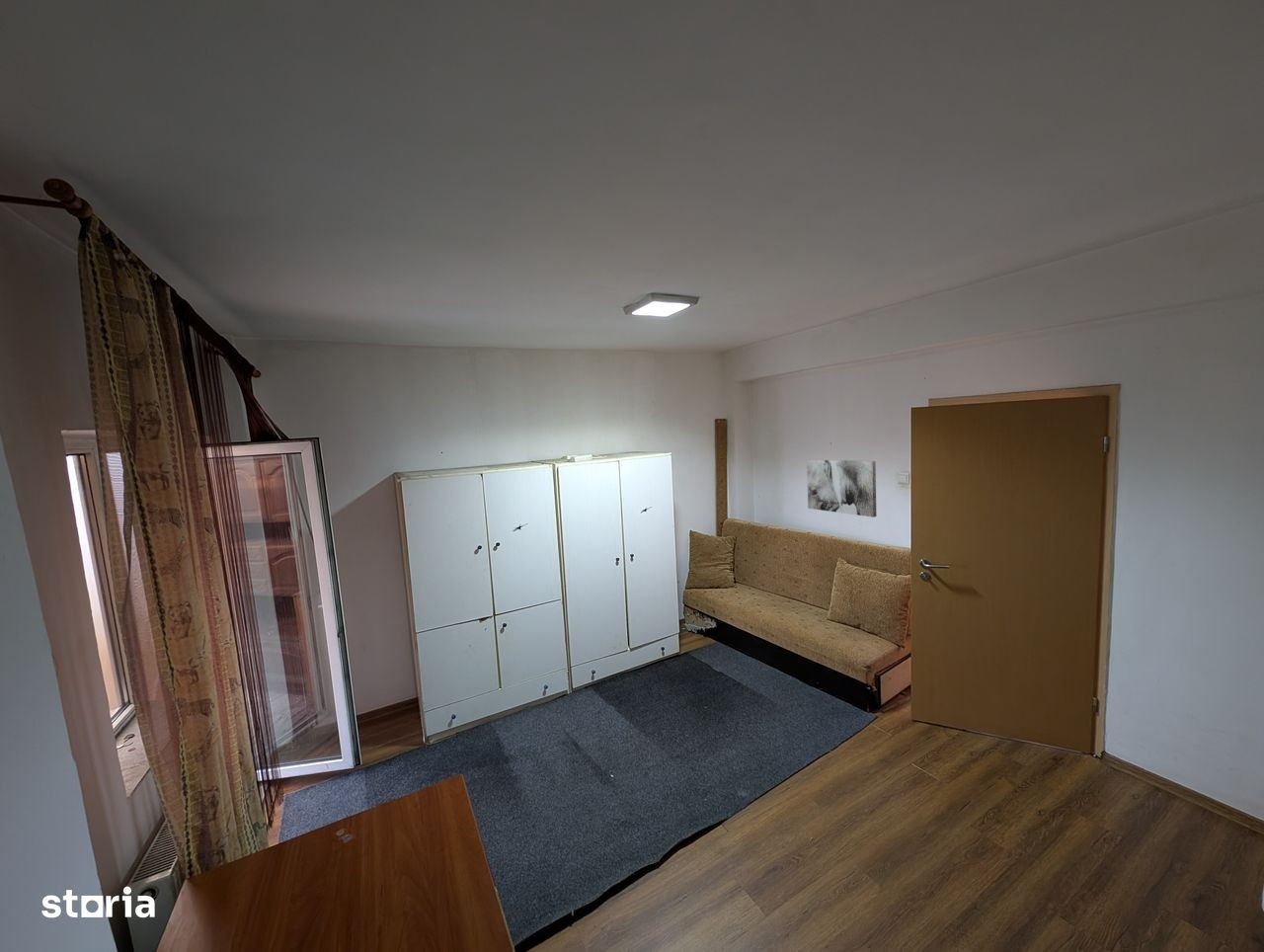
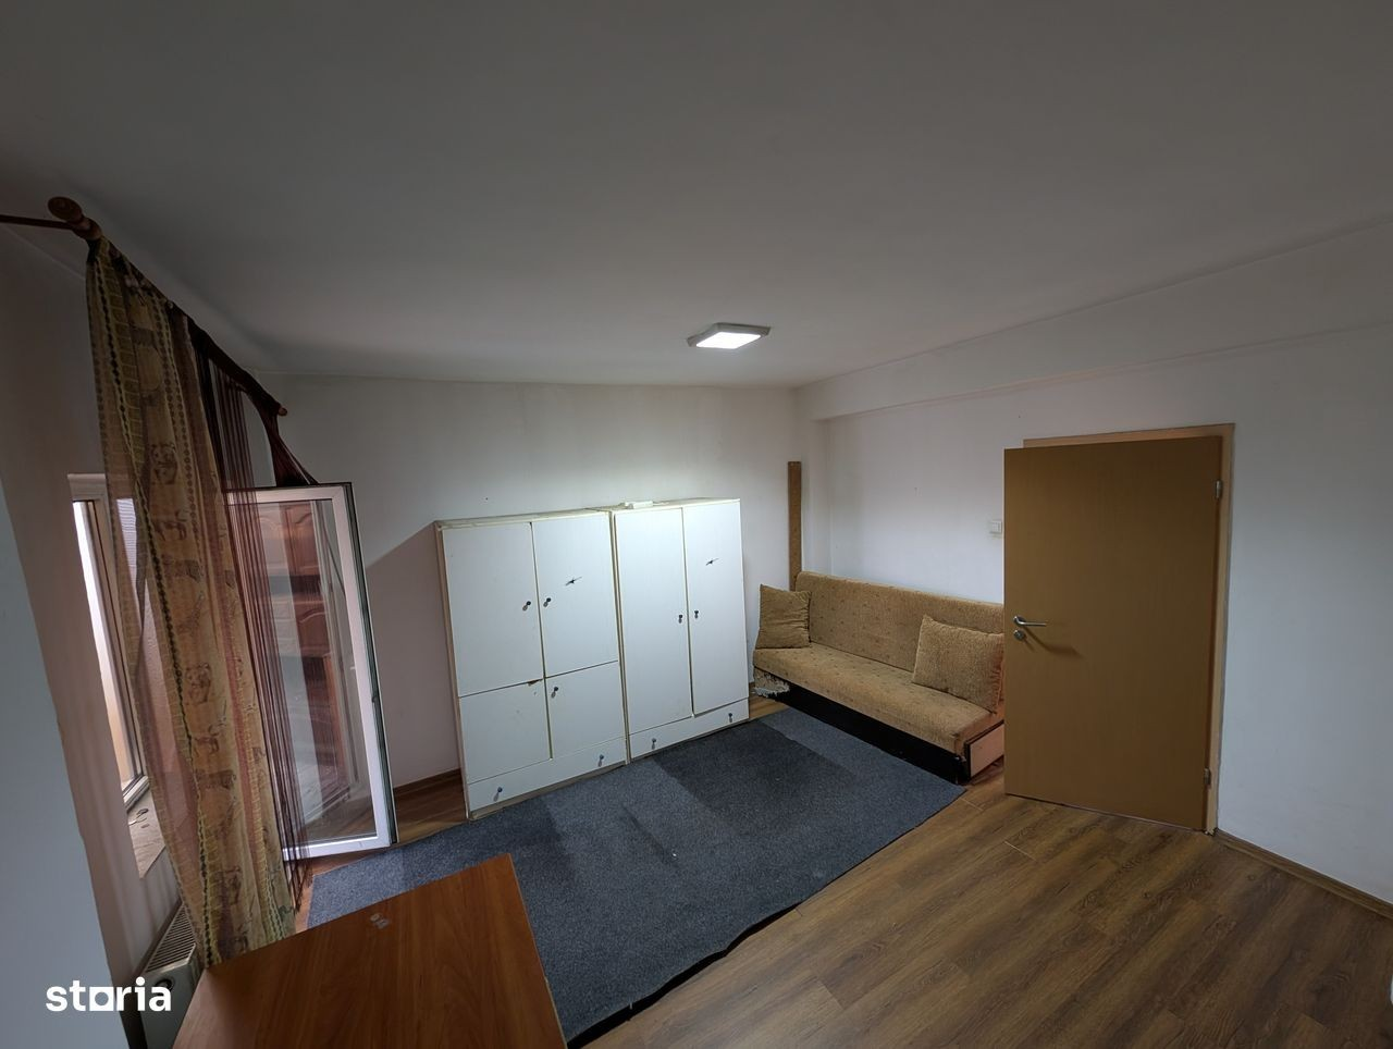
- wall art [806,458,878,518]
